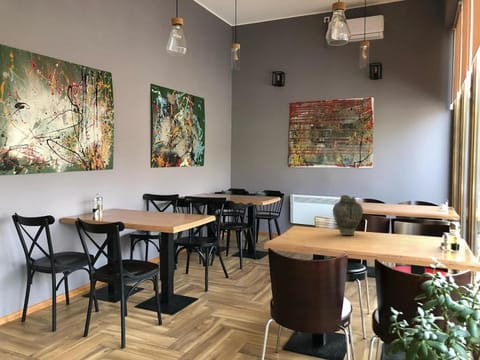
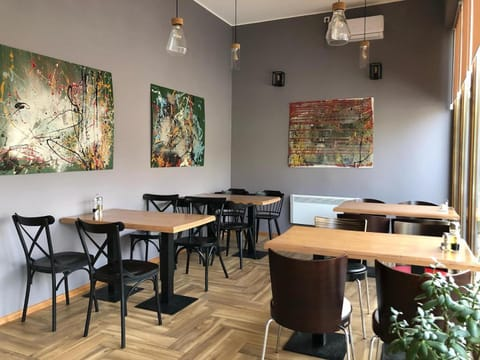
- vase [332,194,364,236]
